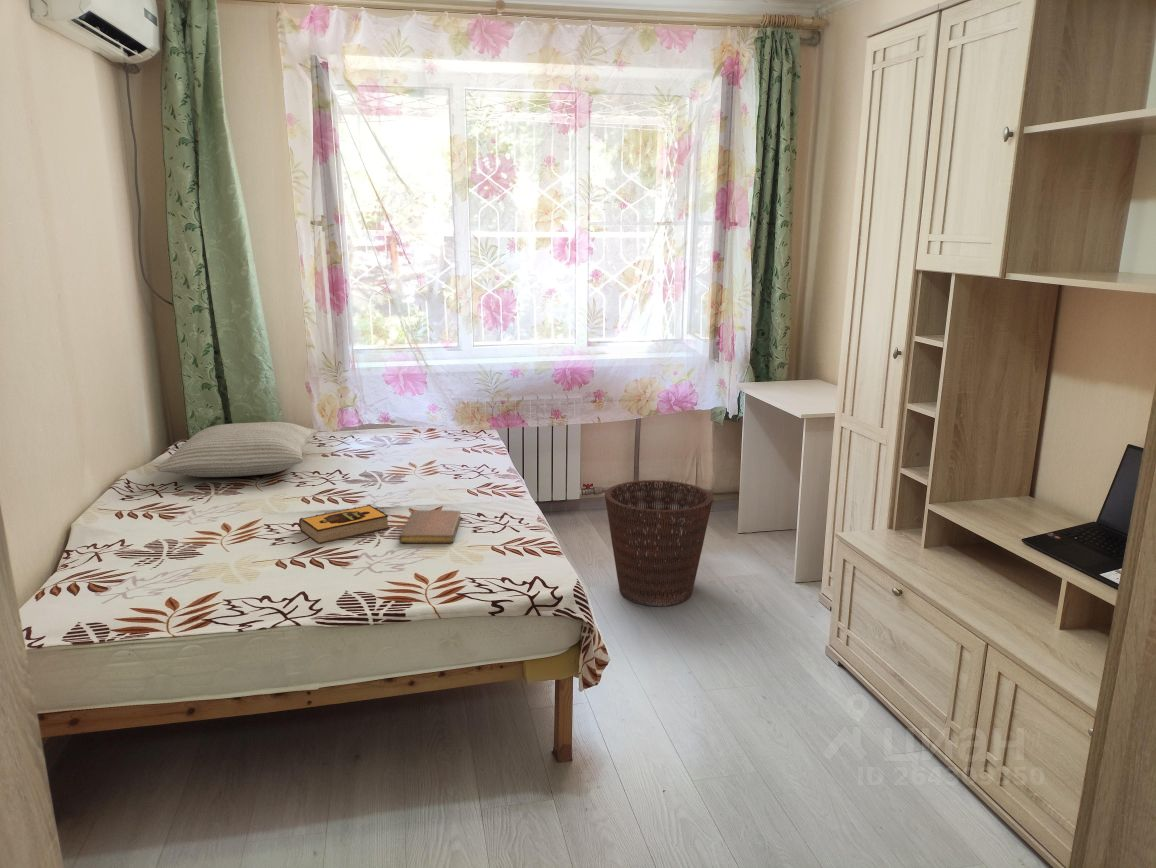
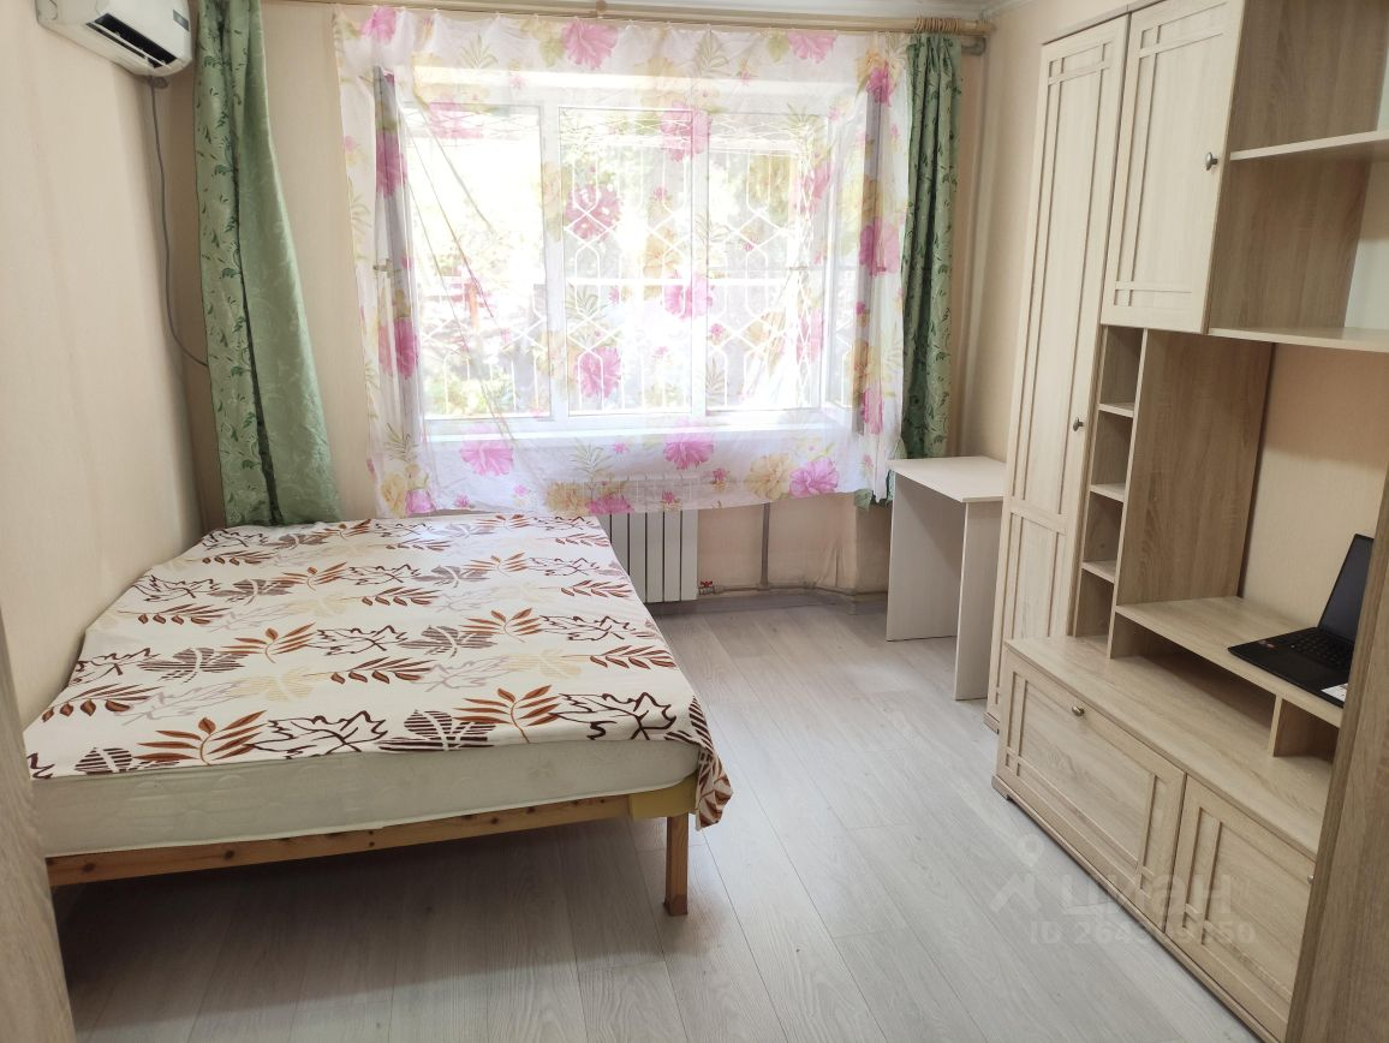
- hardback book [298,503,390,545]
- notebook [398,509,462,544]
- pillow [156,421,318,478]
- basket [604,479,714,607]
